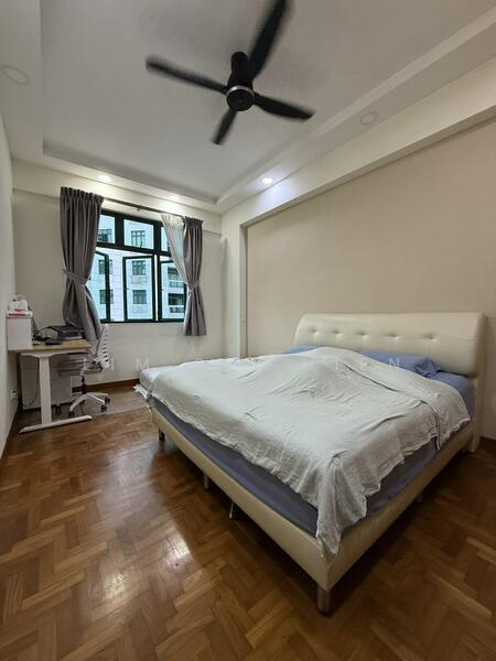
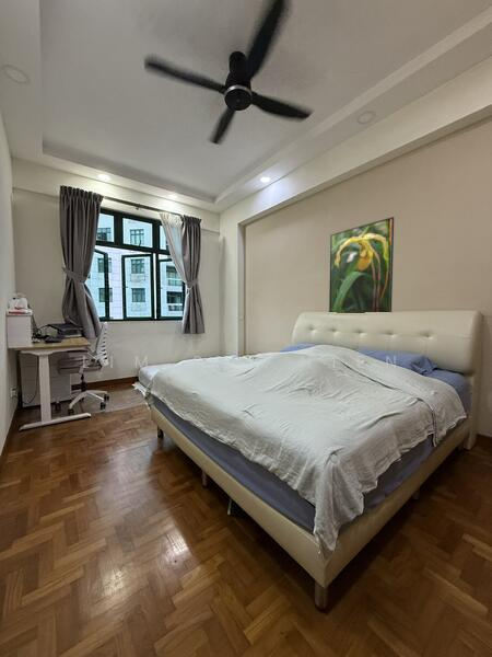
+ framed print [328,216,395,313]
